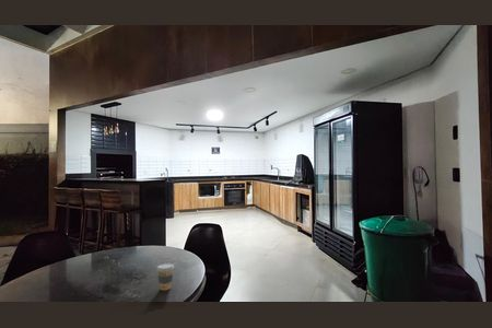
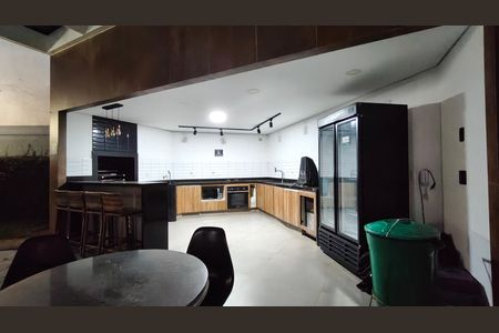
- coffee cup [155,262,175,292]
